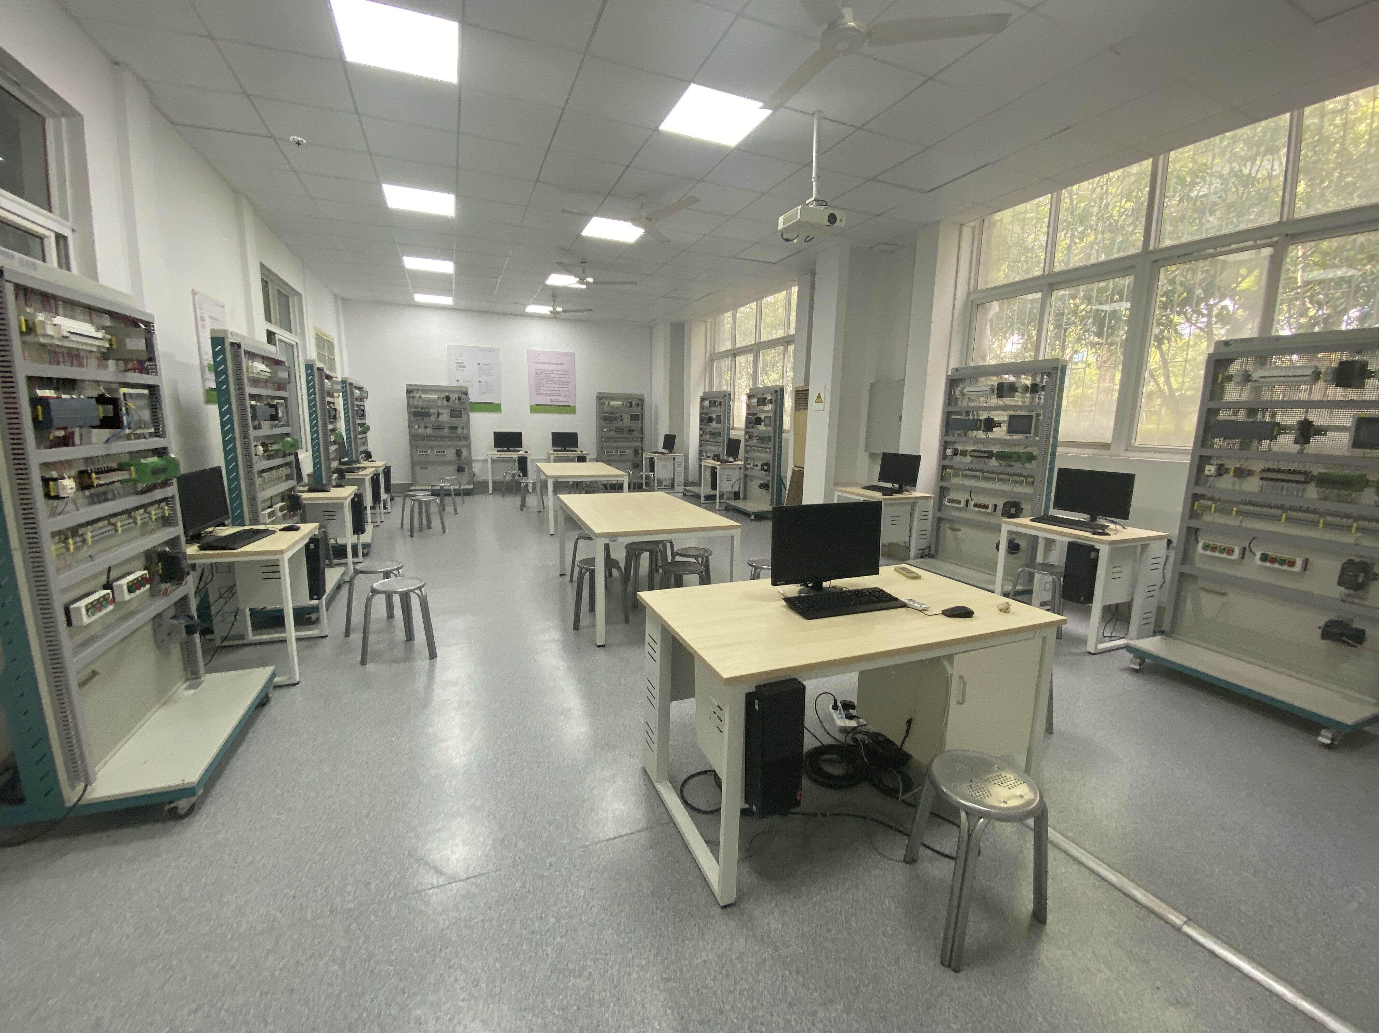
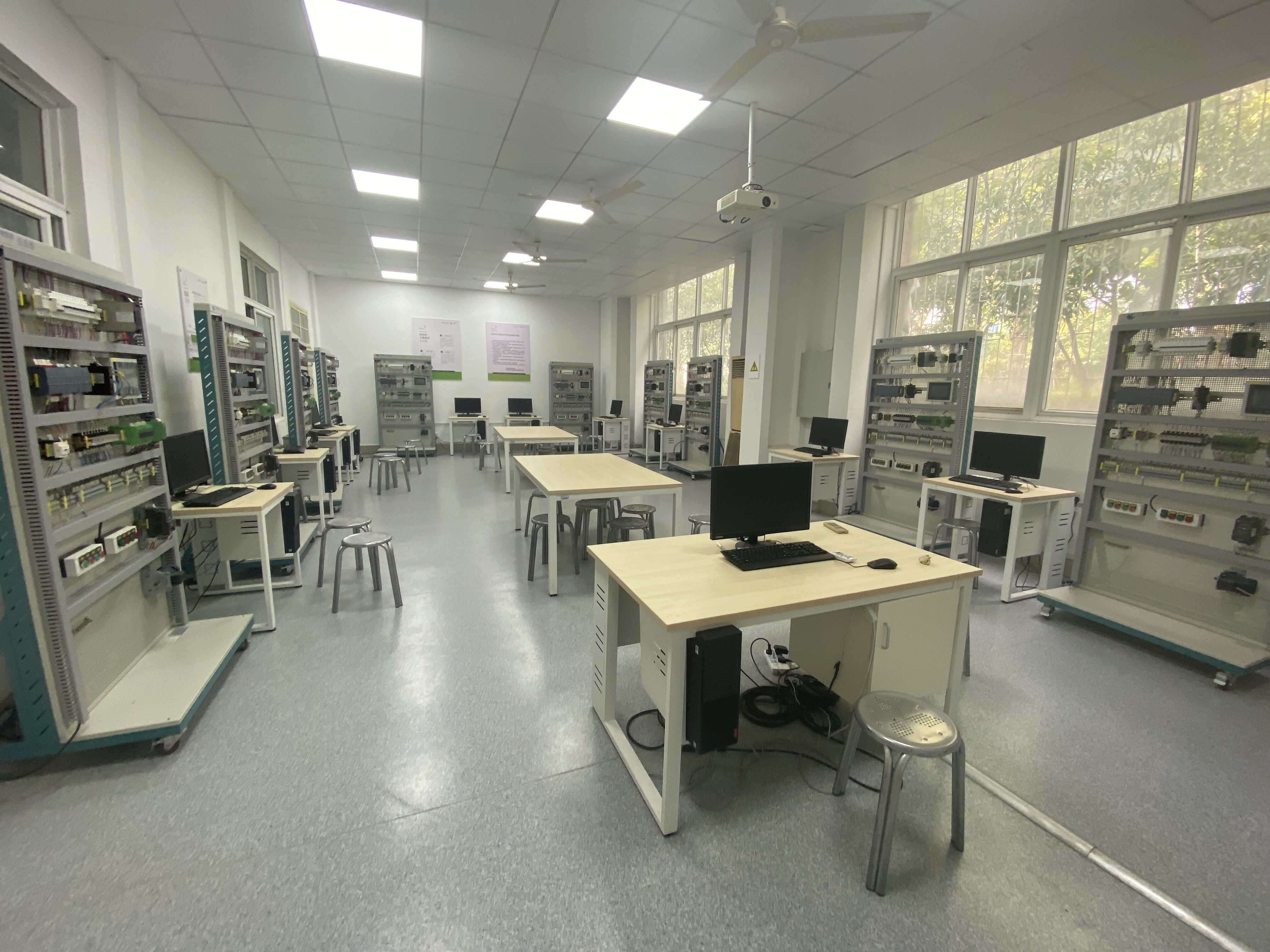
- smoke detector [289,136,308,148]
